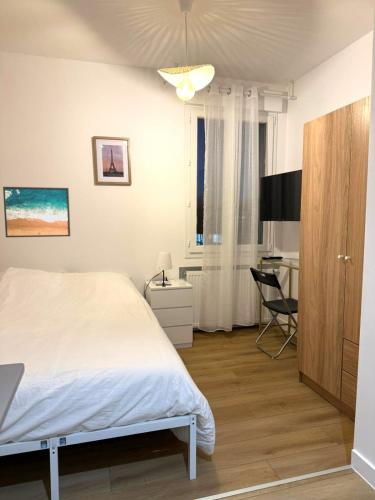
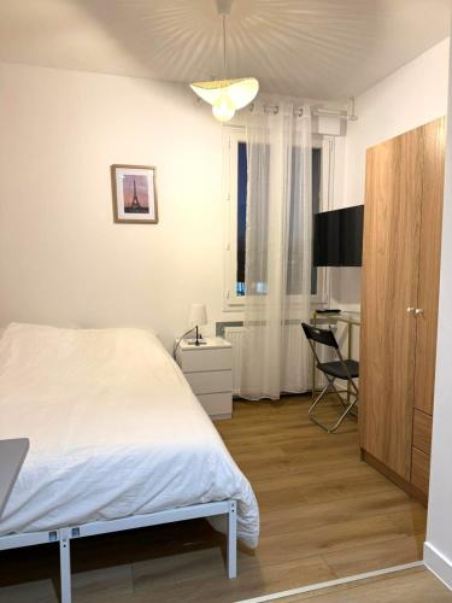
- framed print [2,186,71,238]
